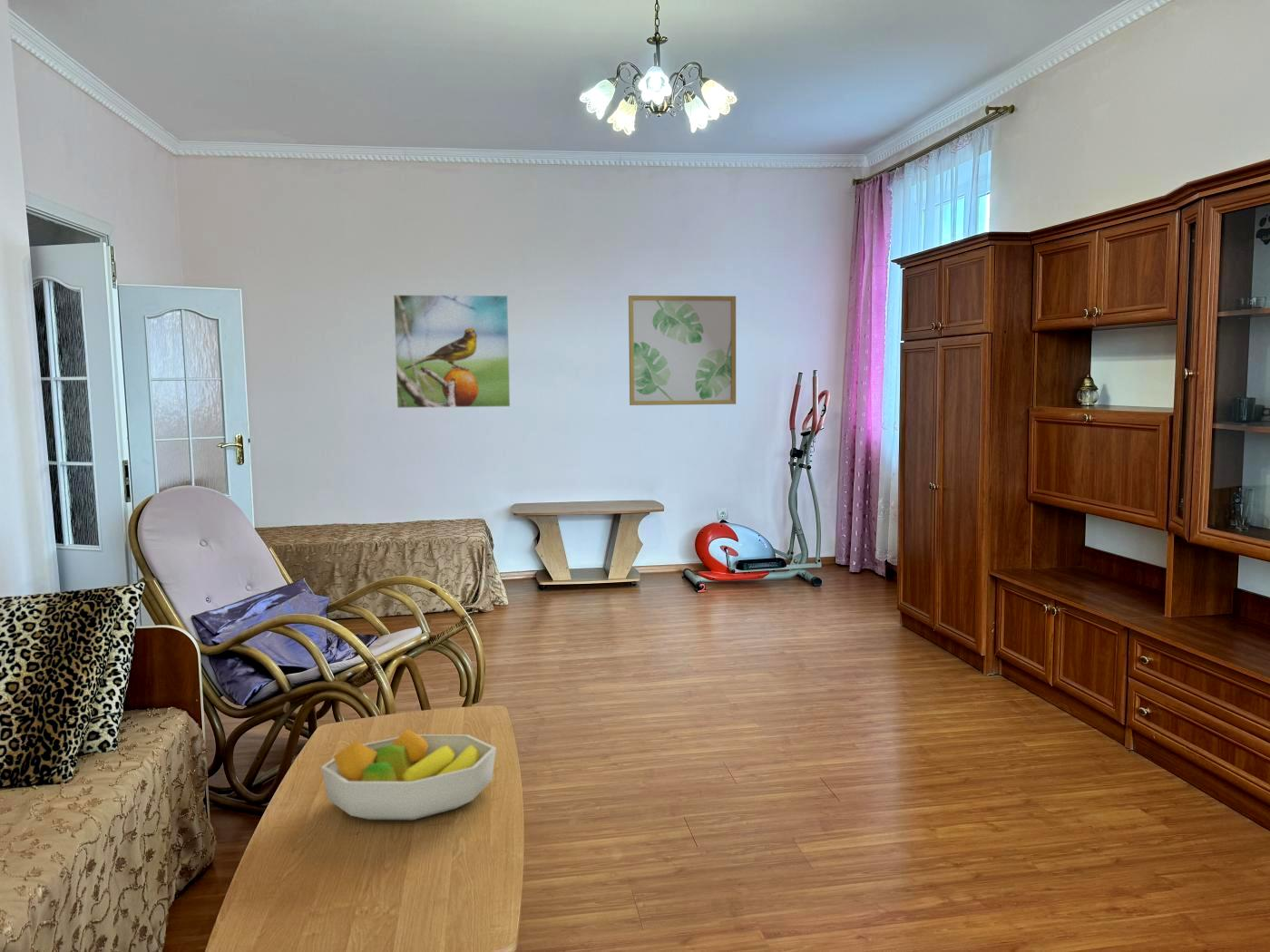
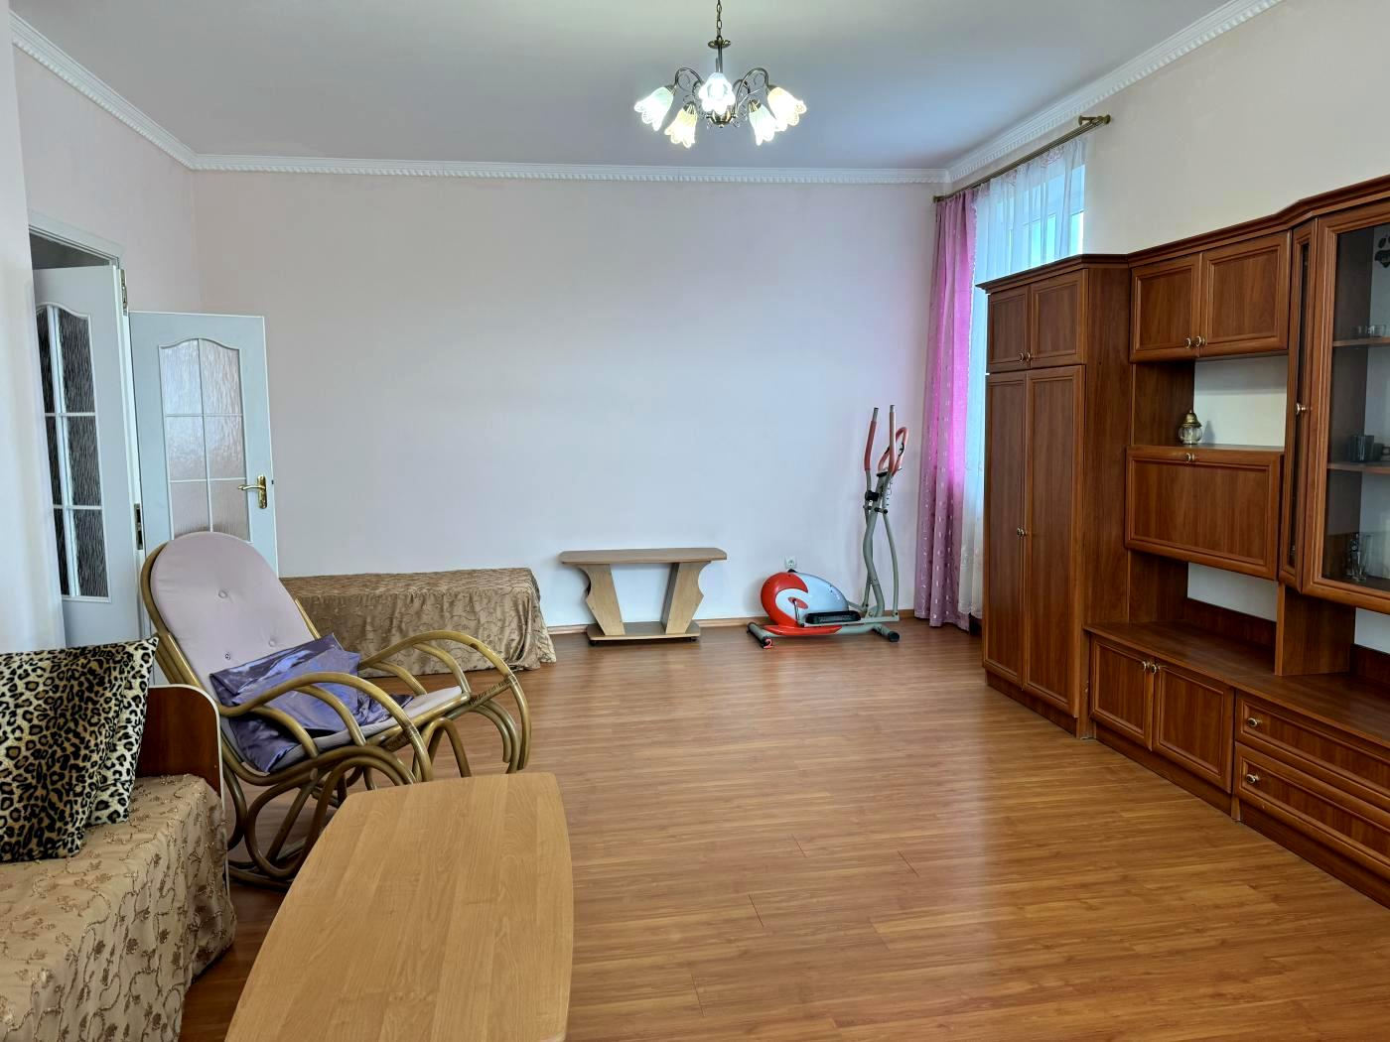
- wall art [628,295,737,406]
- fruit bowl [320,728,497,821]
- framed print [393,294,511,409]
